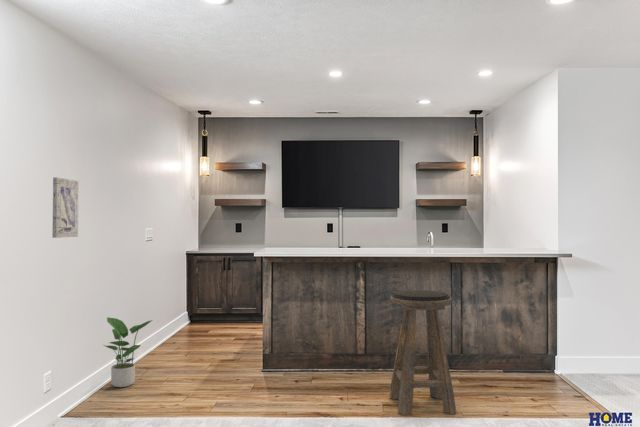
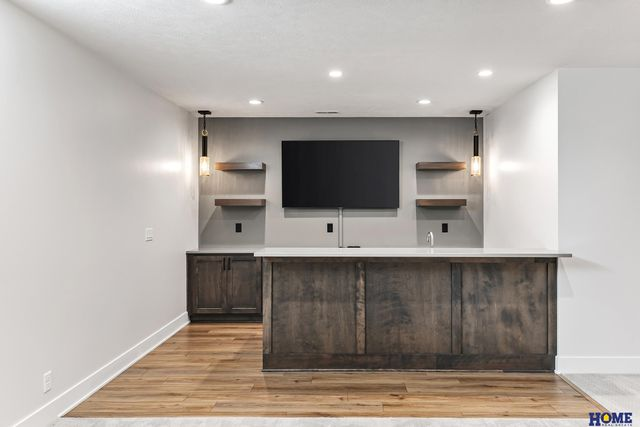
- wall art [51,176,80,239]
- potted plant [103,316,153,388]
- stool [388,289,457,416]
